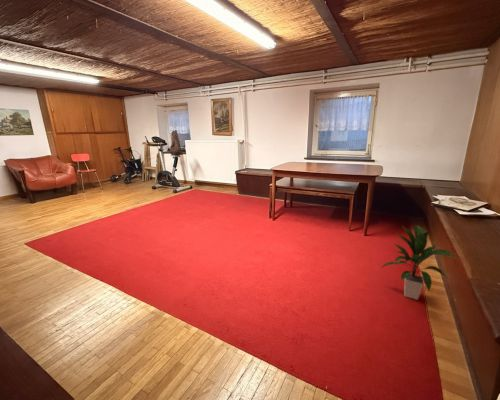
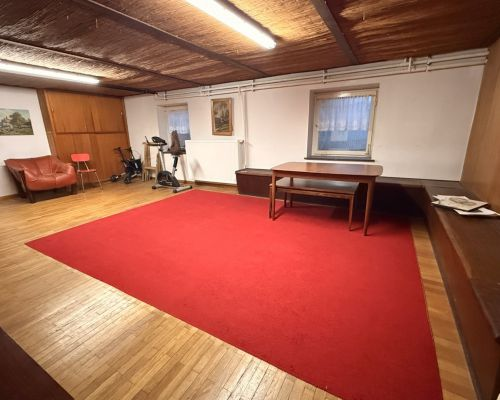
- indoor plant [377,224,458,301]
